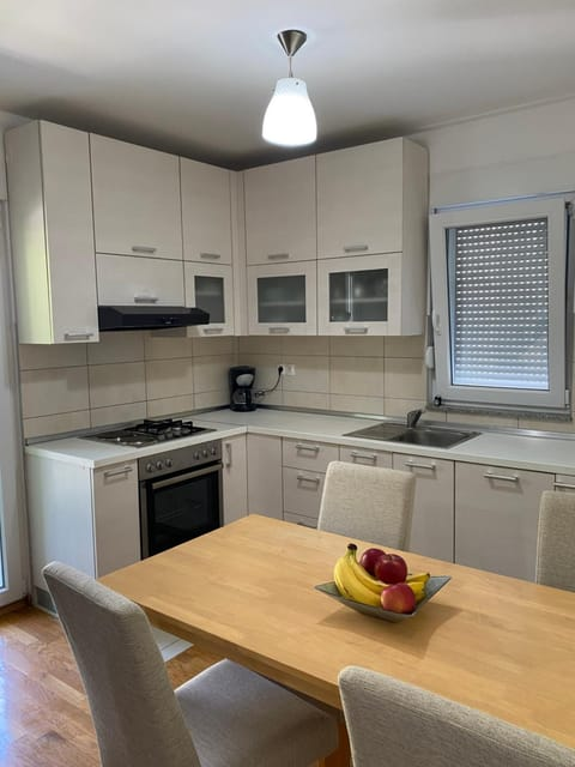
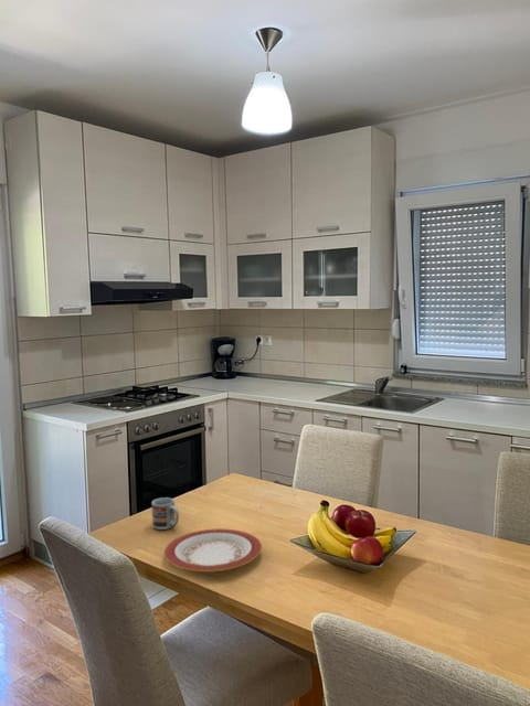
+ plate [163,527,263,573]
+ cup [150,496,180,531]
